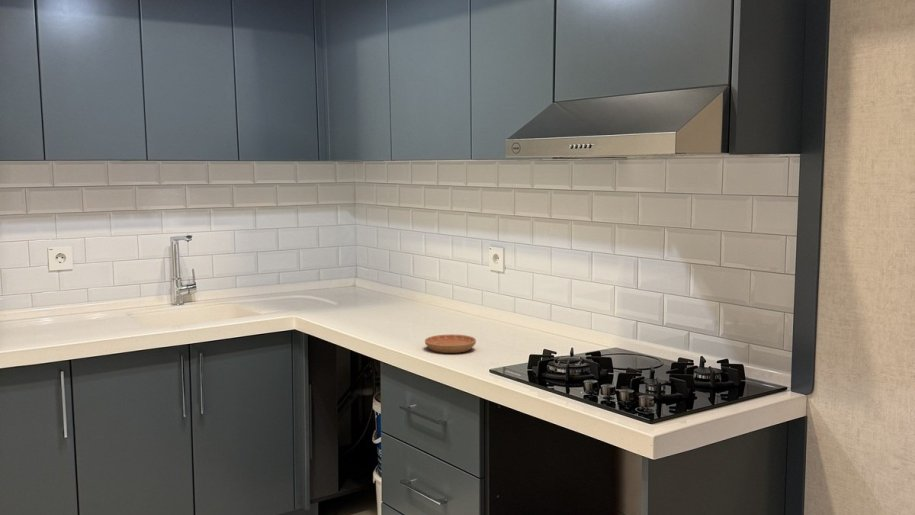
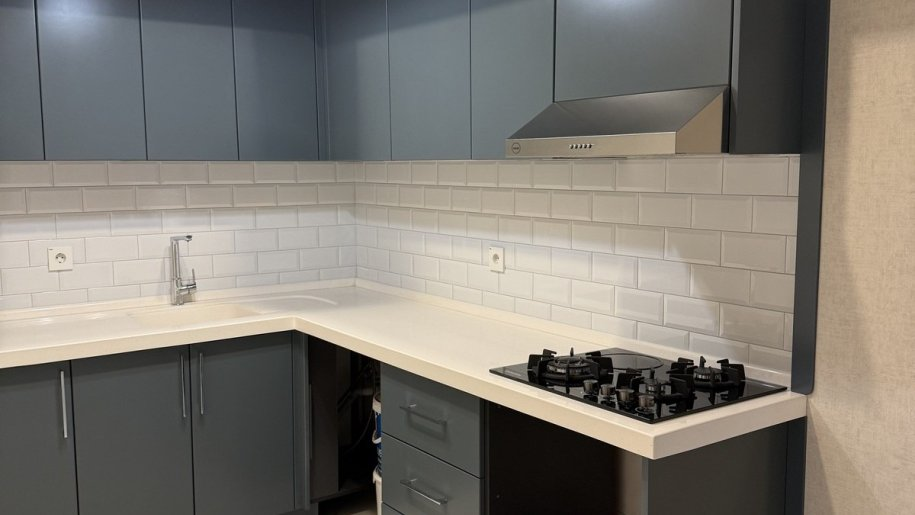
- saucer [424,333,477,354]
